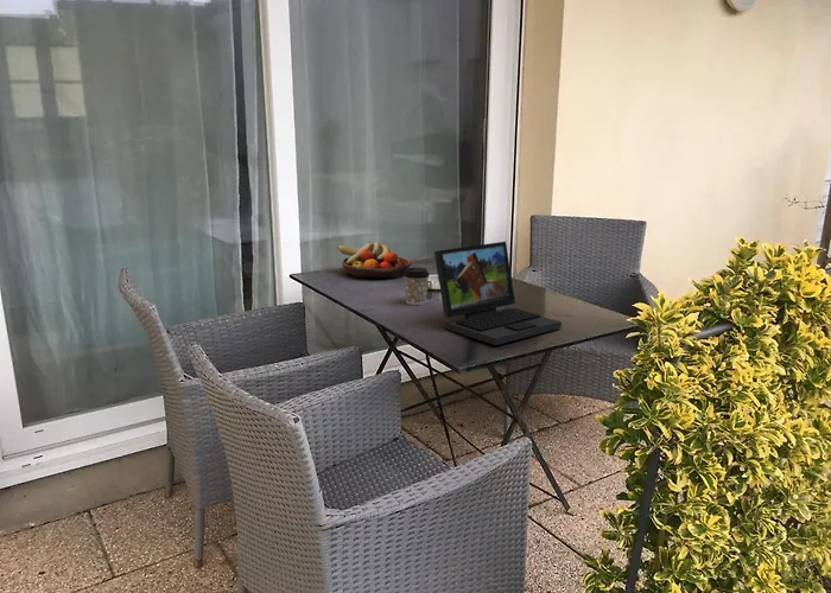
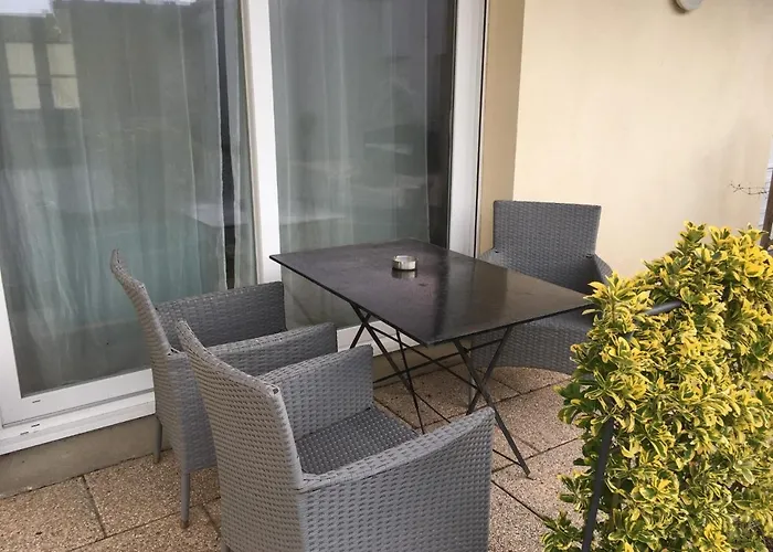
- coffee cup [402,267,431,306]
- fruit bowl [336,241,412,280]
- laptop [433,241,563,346]
